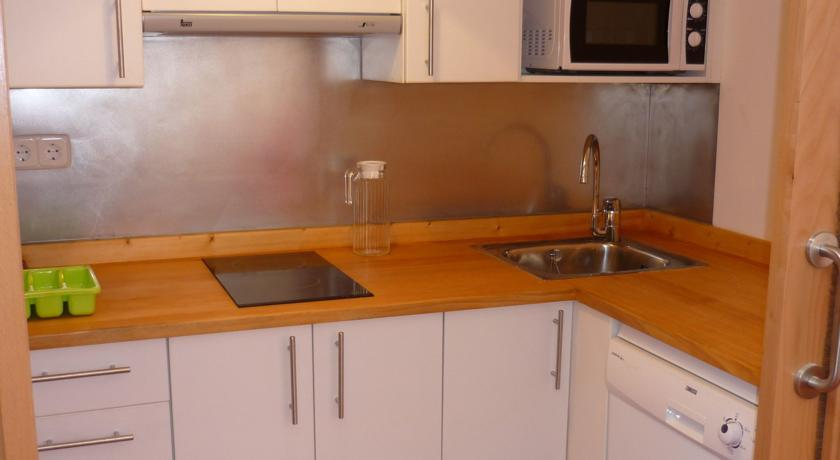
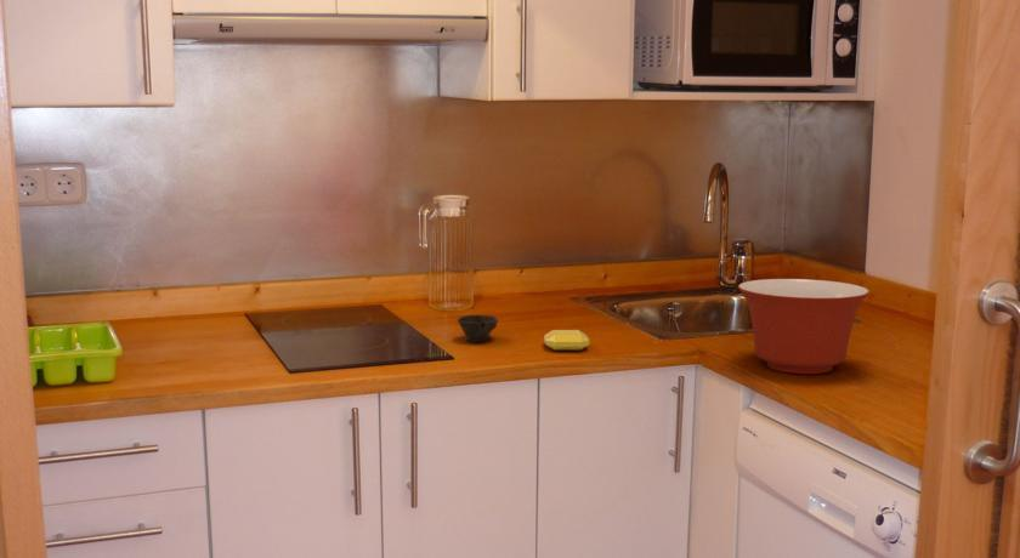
+ mixing bowl [737,278,871,375]
+ cup [457,314,499,343]
+ soap bar [543,329,590,351]
